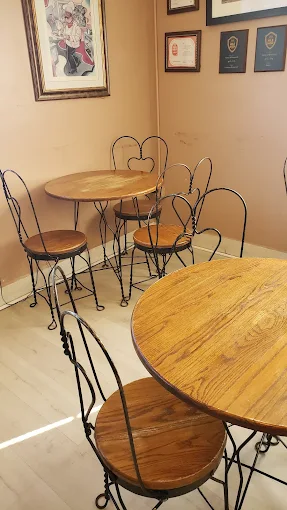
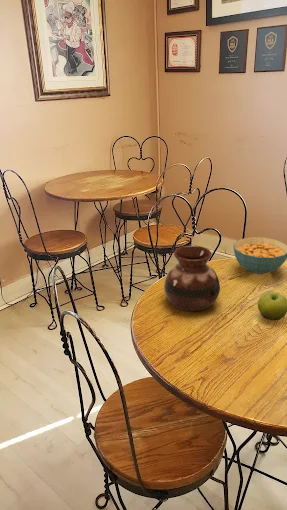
+ fruit [257,290,287,322]
+ vase [163,245,221,312]
+ cereal bowl [233,236,287,275]
